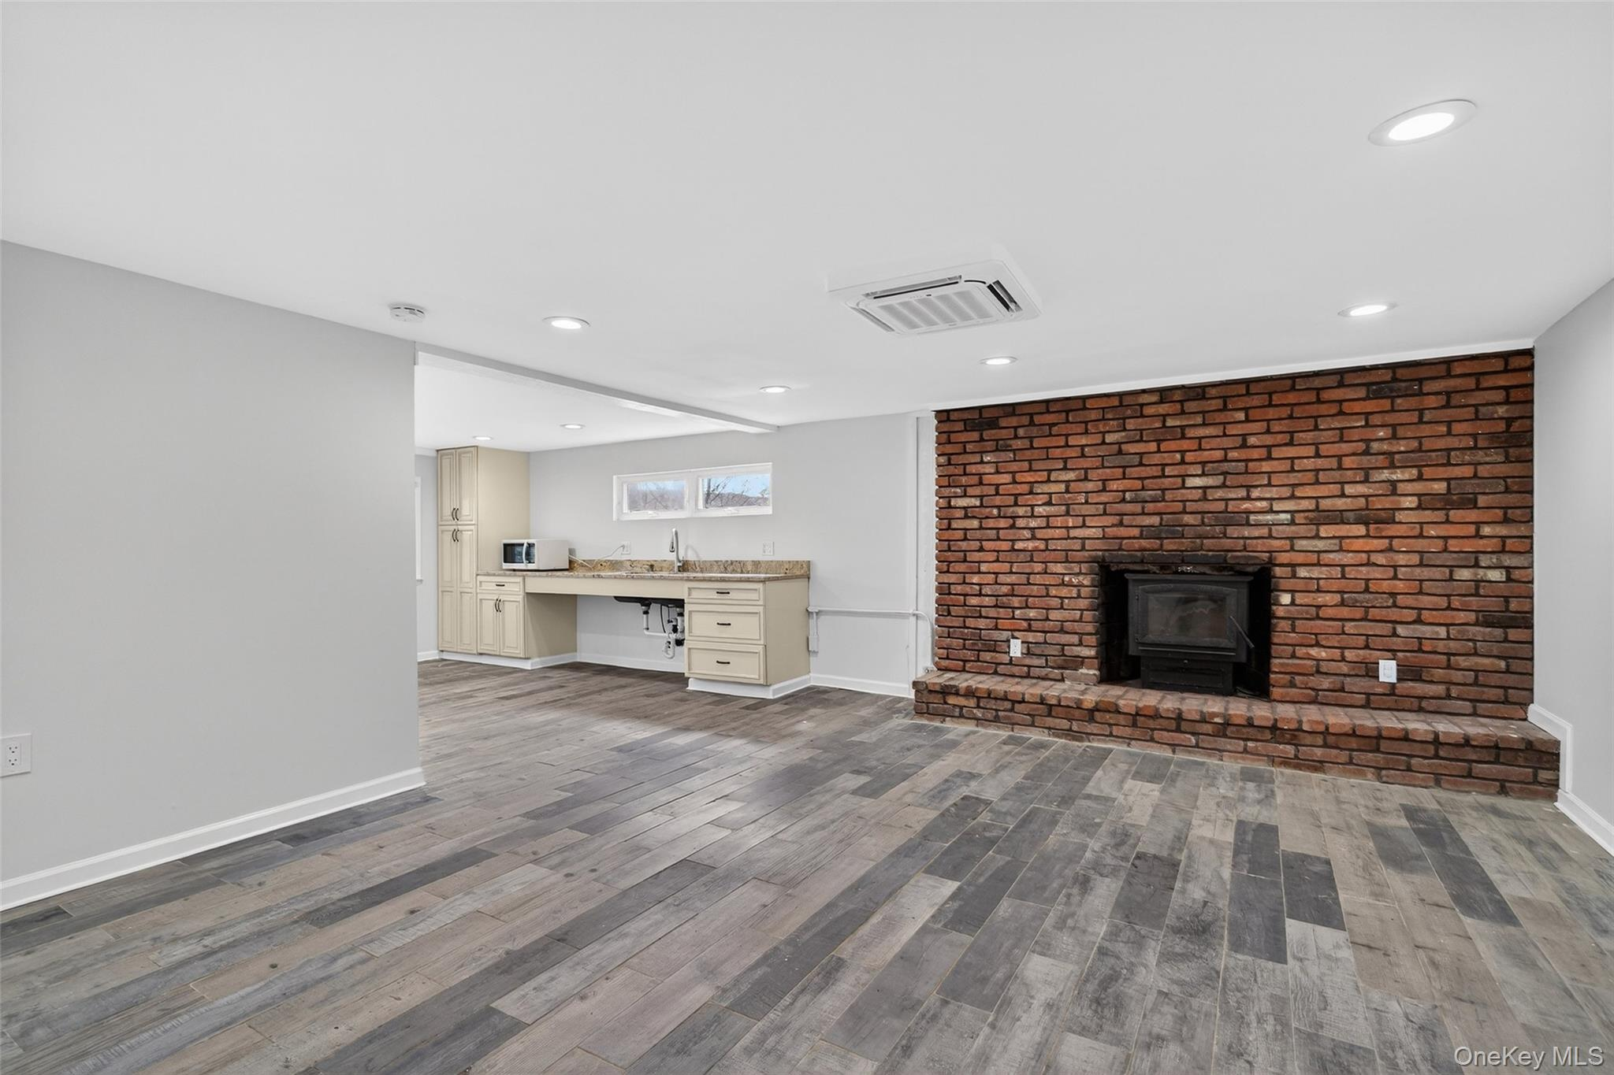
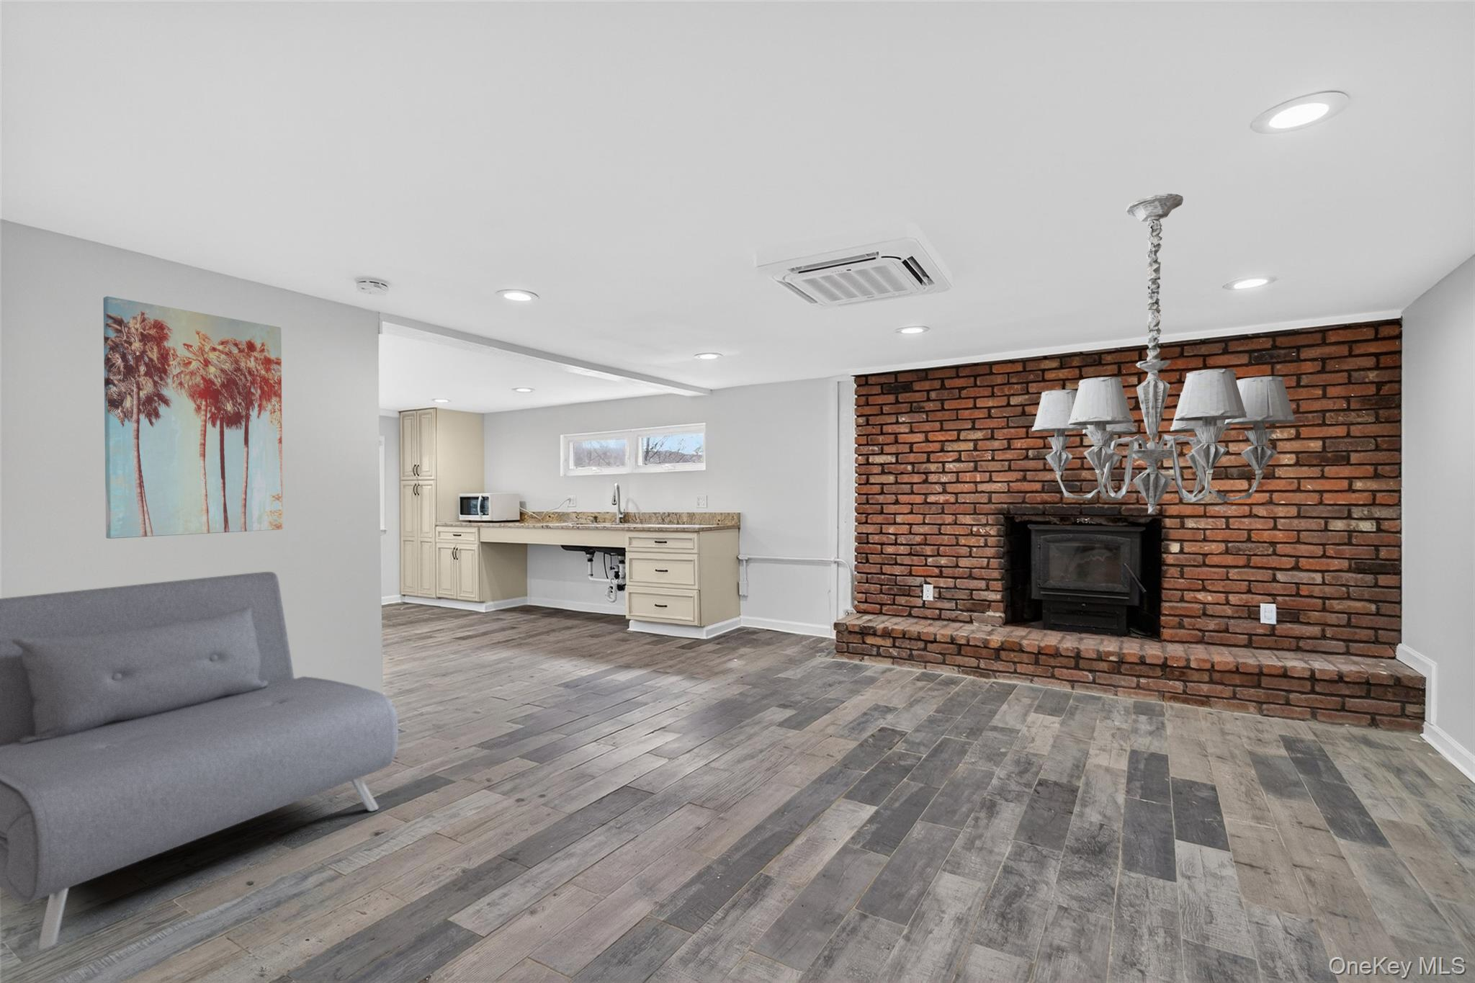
+ wall art [102,296,284,540]
+ sofa [0,572,399,950]
+ chandelier [1031,193,1296,515]
